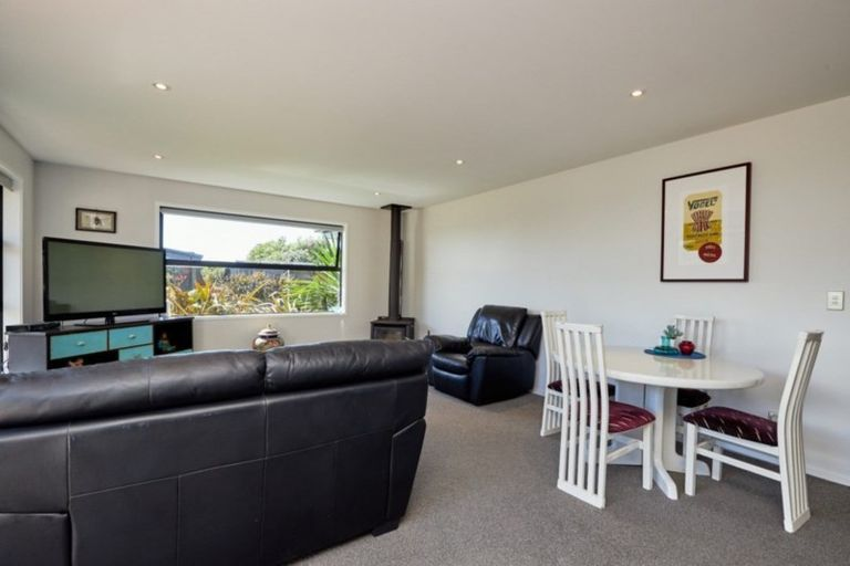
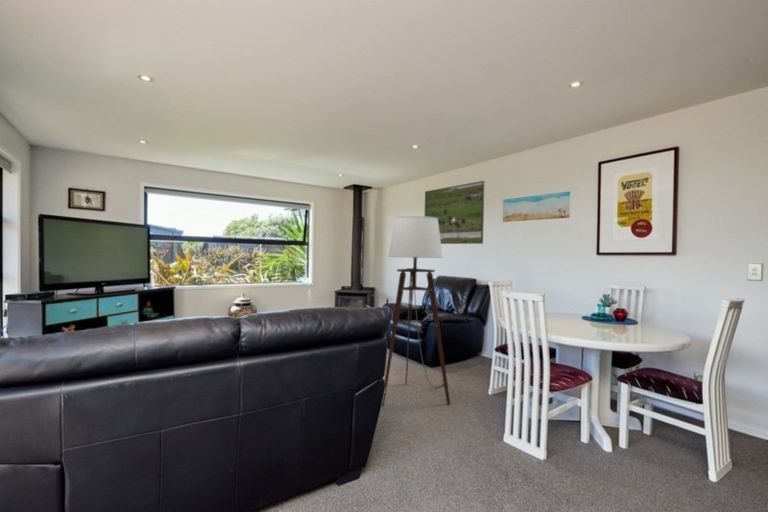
+ wall art [502,190,571,223]
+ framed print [424,180,485,245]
+ floor lamp [381,215,451,408]
